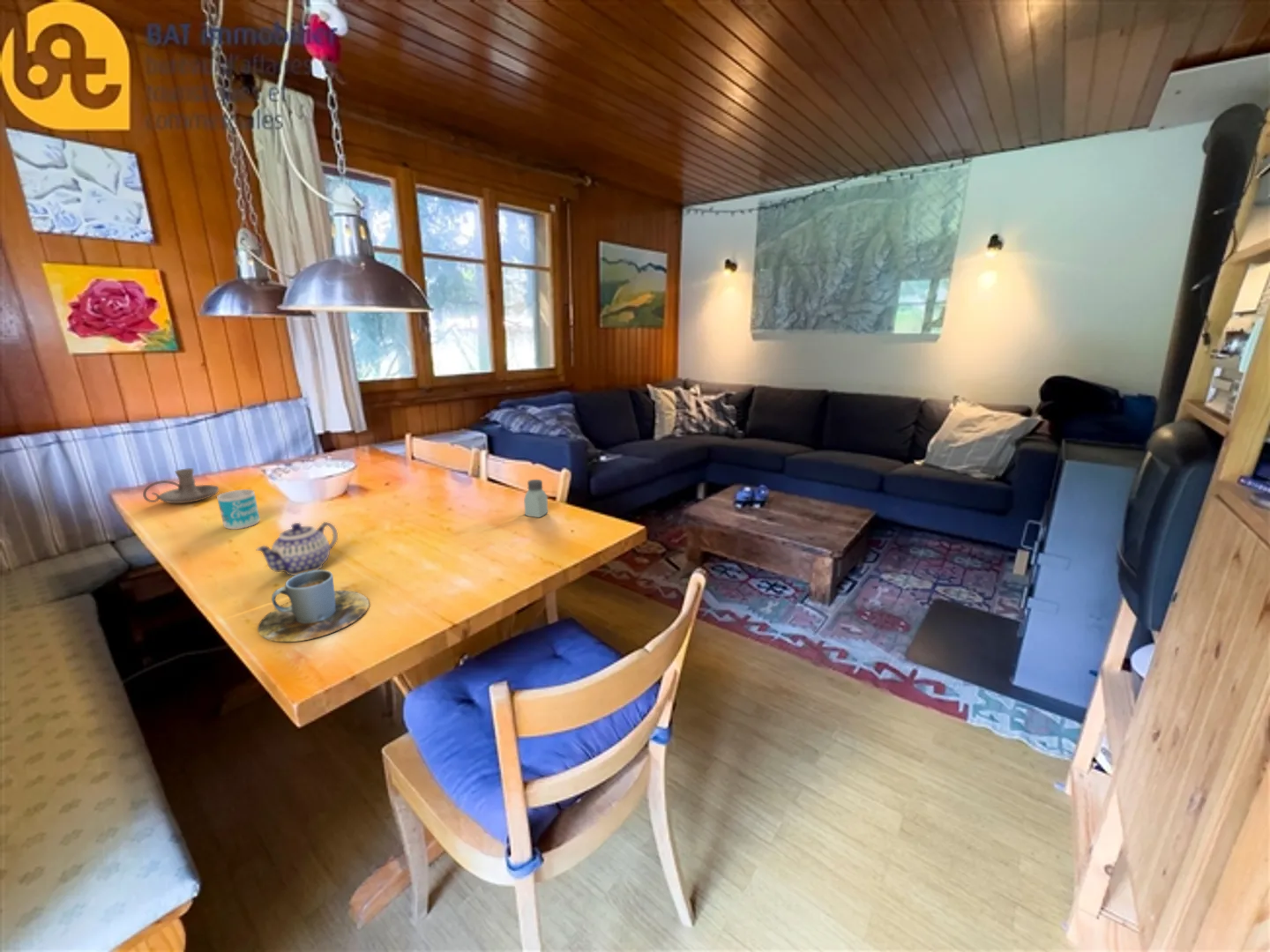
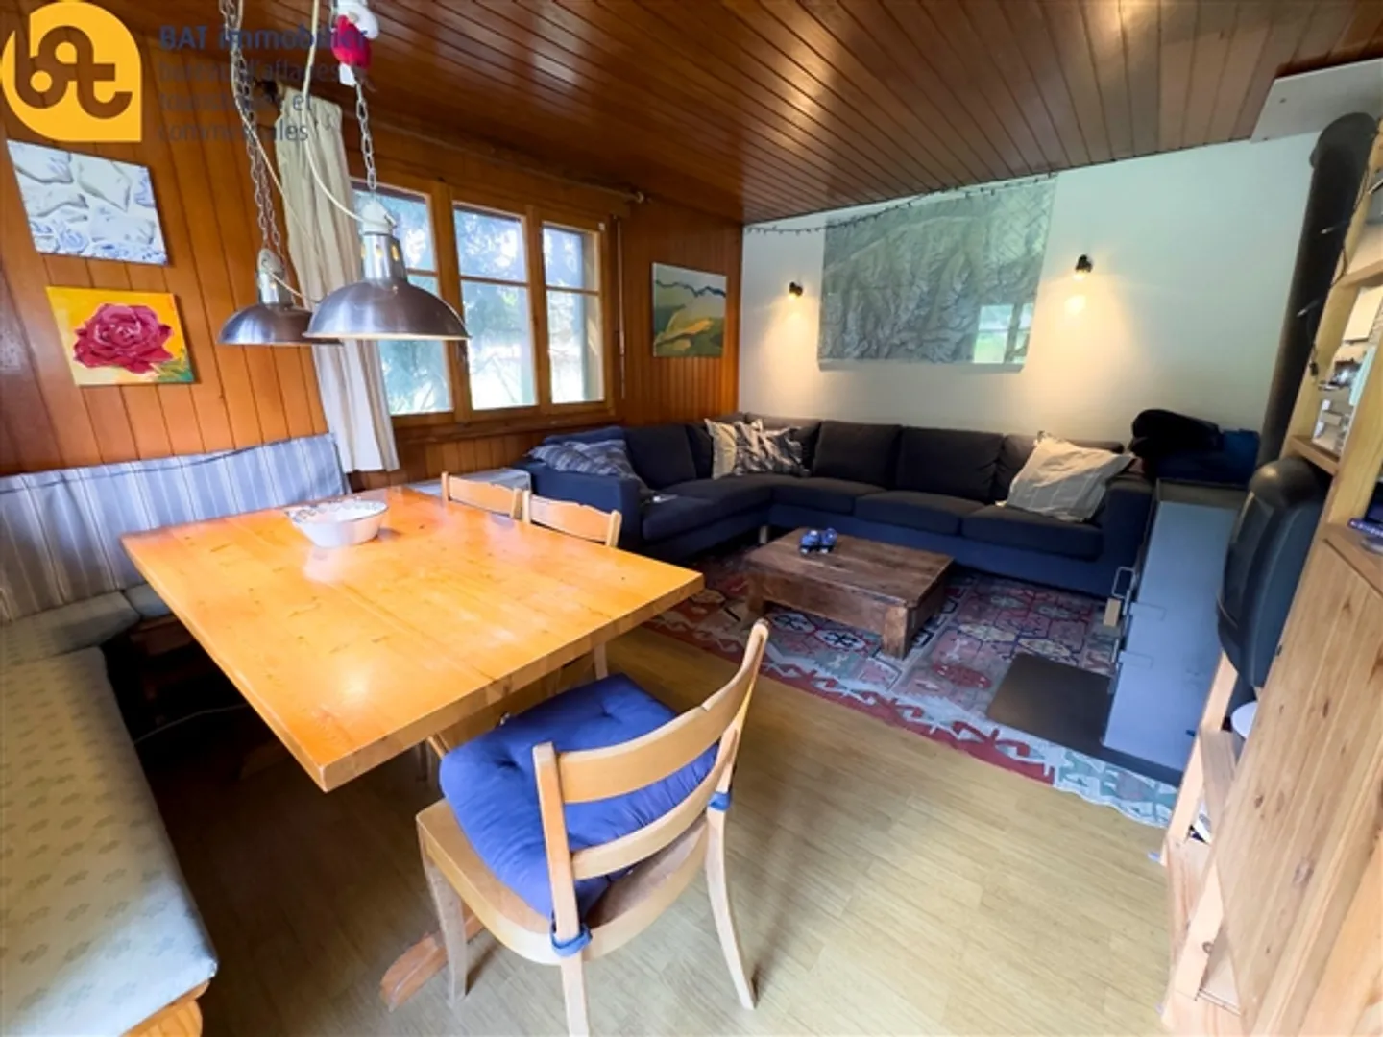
- mug [216,488,261,531]
- teapot [256,521,339,576]
- candle holder [142,467,220,504]
- saltshaker [523,479,549,518]
- cup [257,569,370,643]
